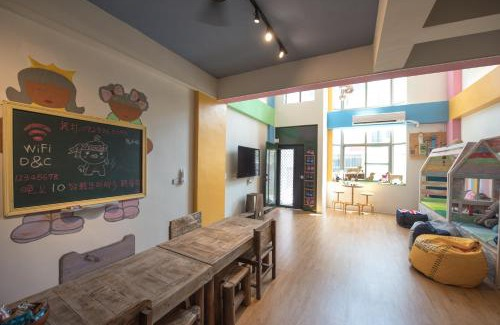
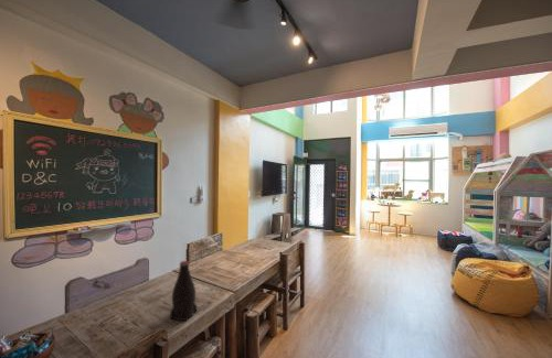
+ bottle [169,260,198,323]
